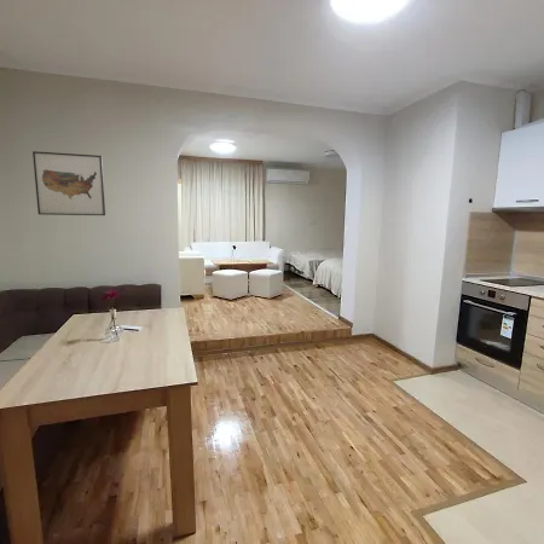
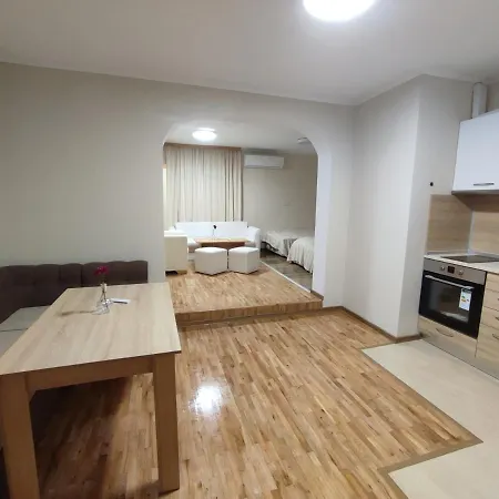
- wall art [31,150,106,216]
